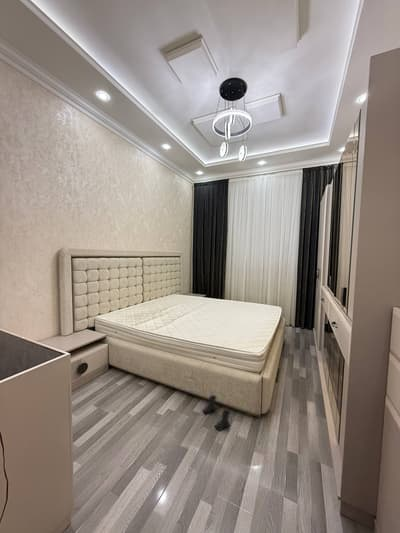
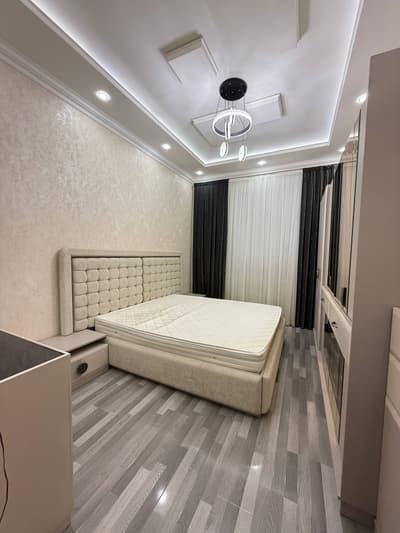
- boots [201,394,232,432]
